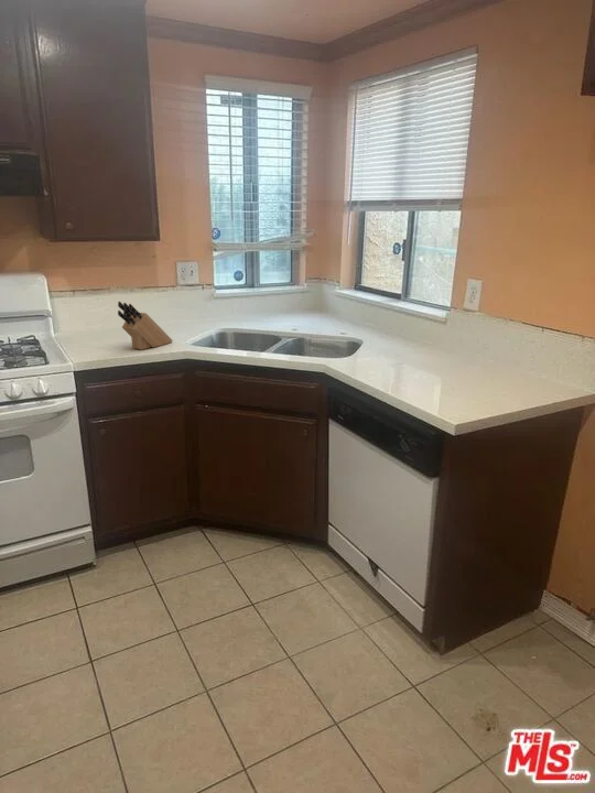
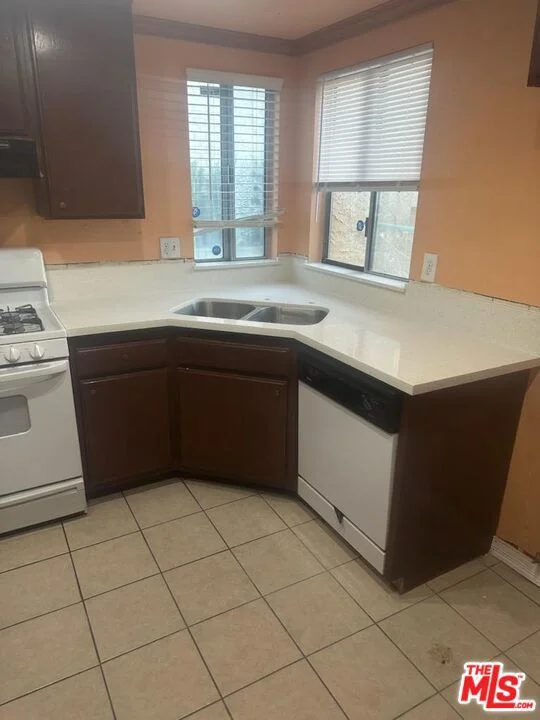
- knife block [117,301,174,350]
